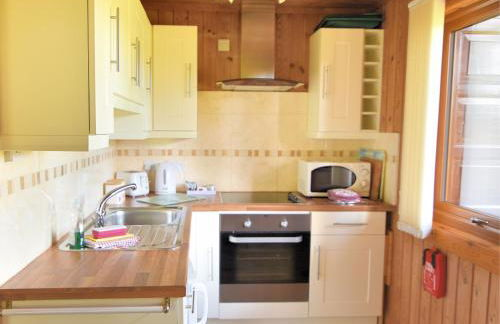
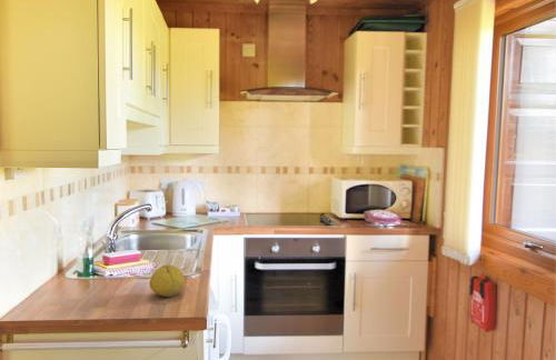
+ fruit [148,263,186,298]
